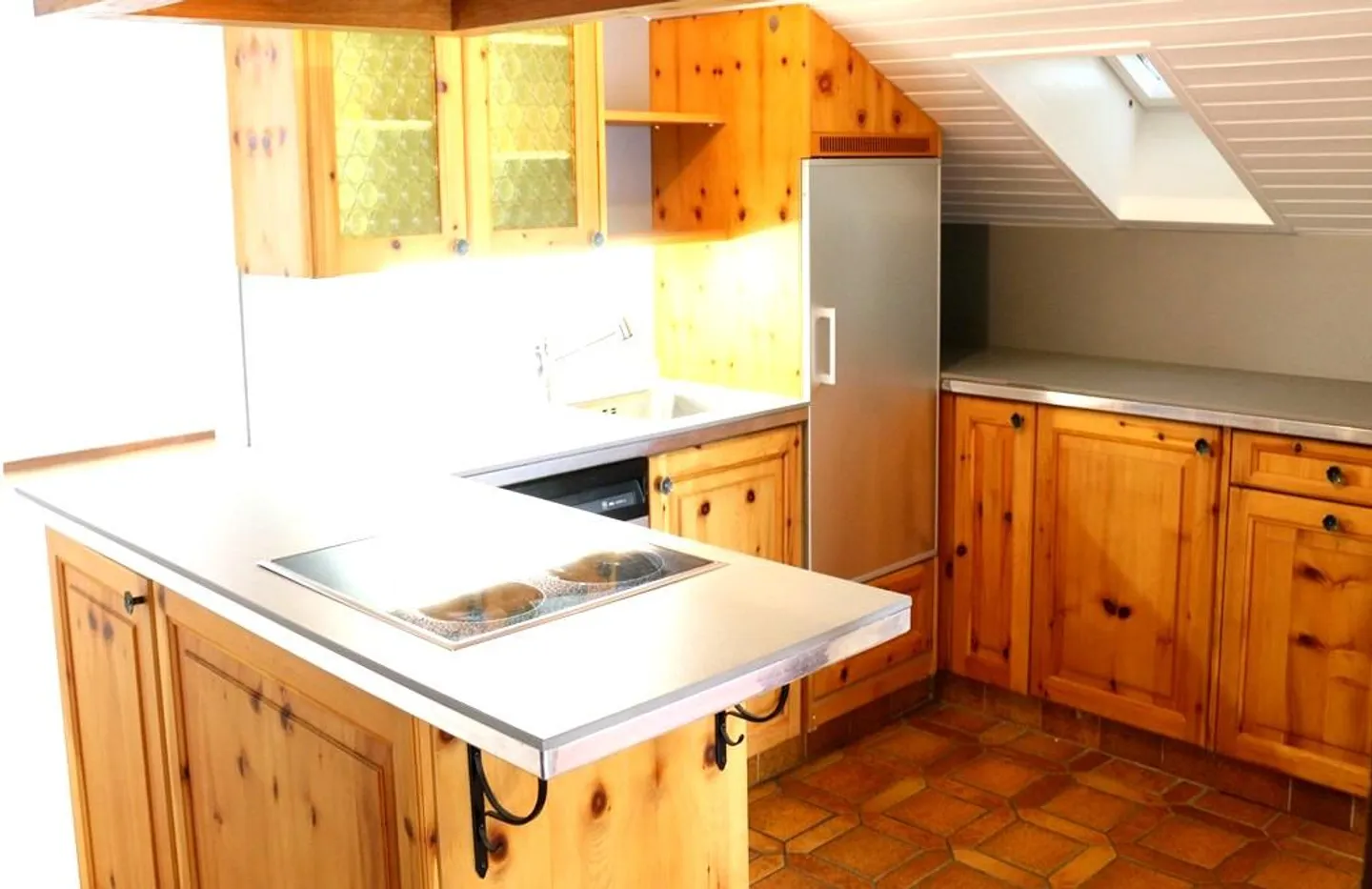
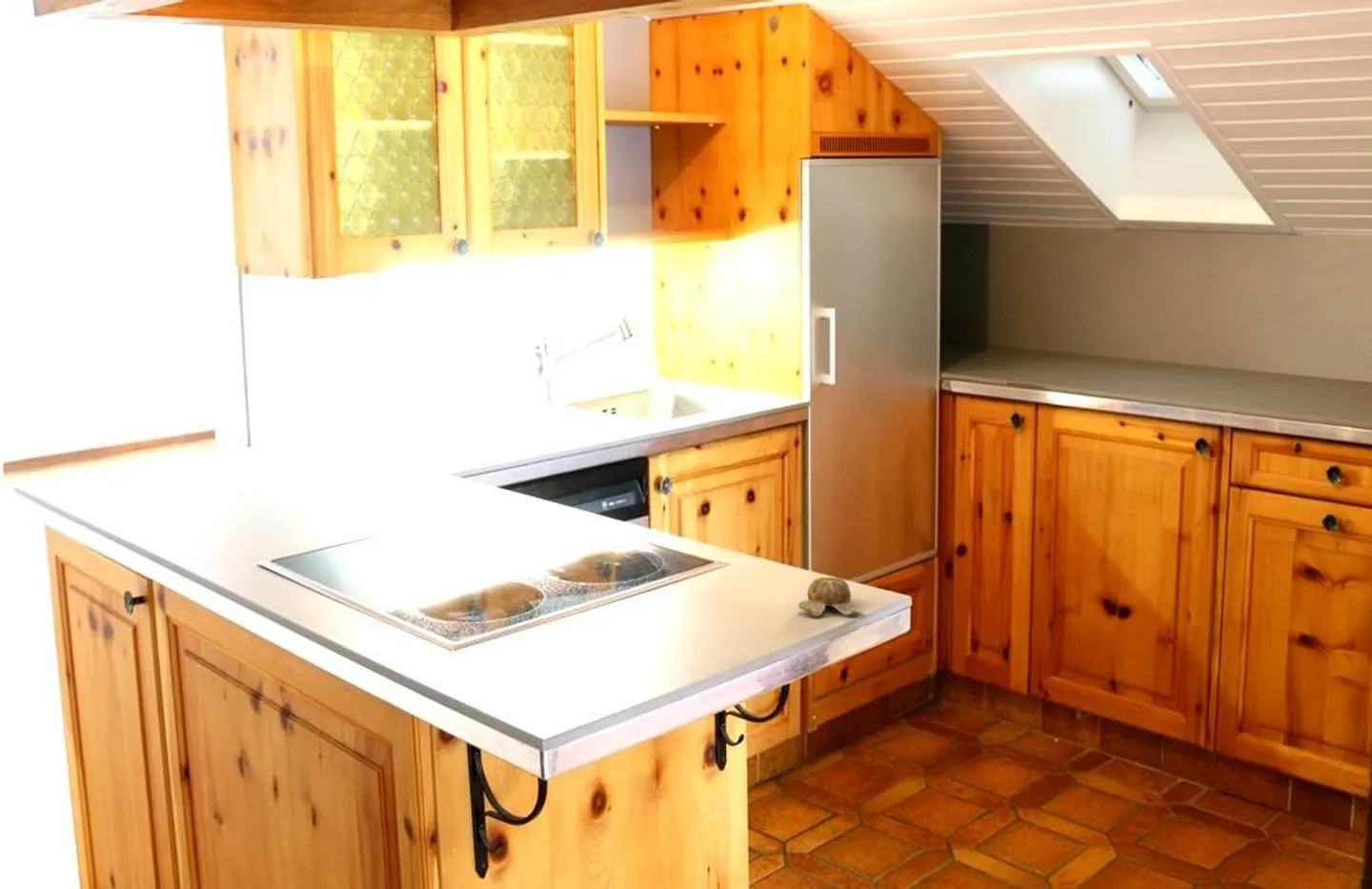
+ fruit [797,576,863,616]
